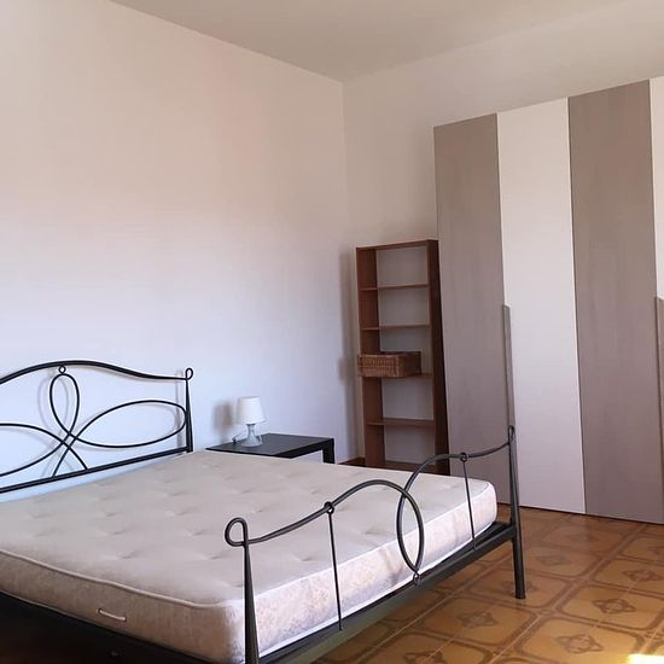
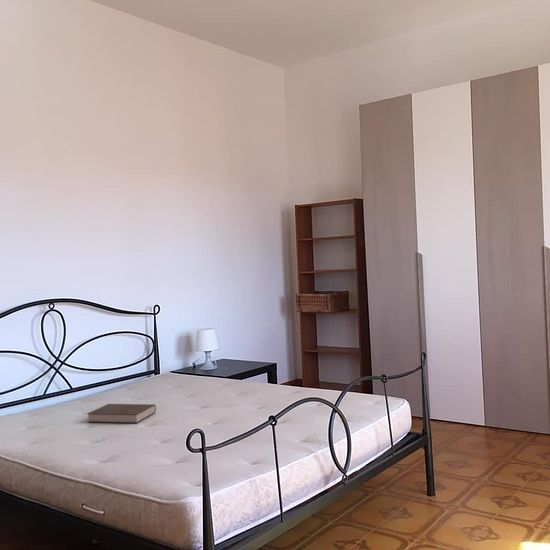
+ book [86,403,157,424]
